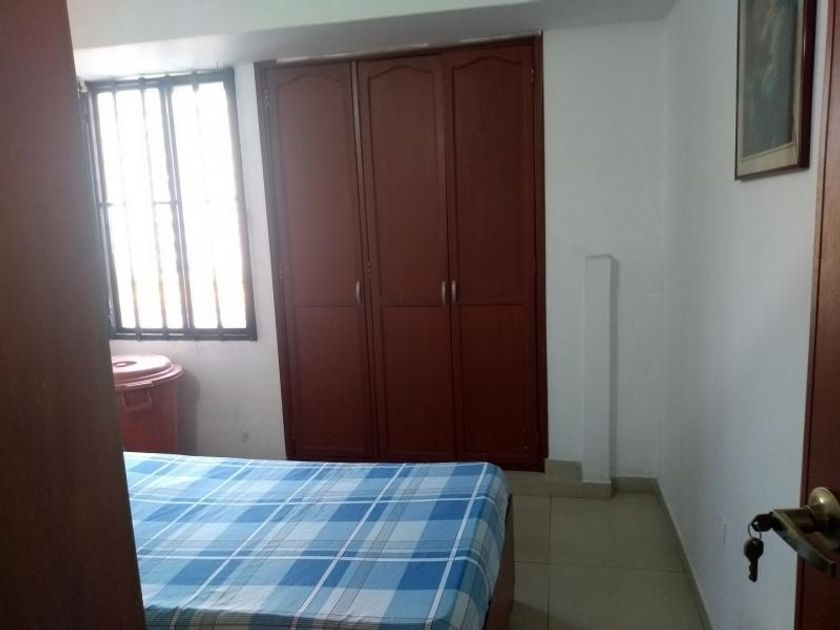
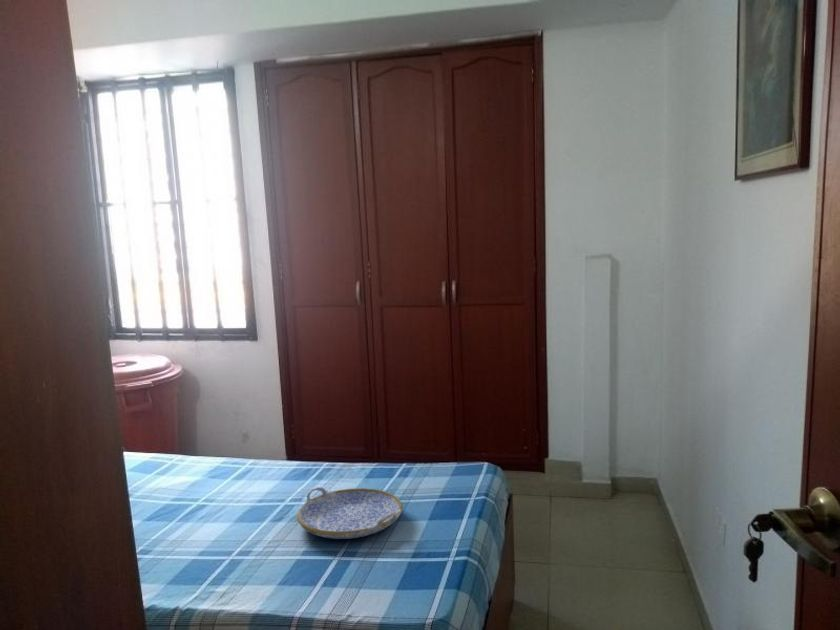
+ serving tray [296,486,404,540]
